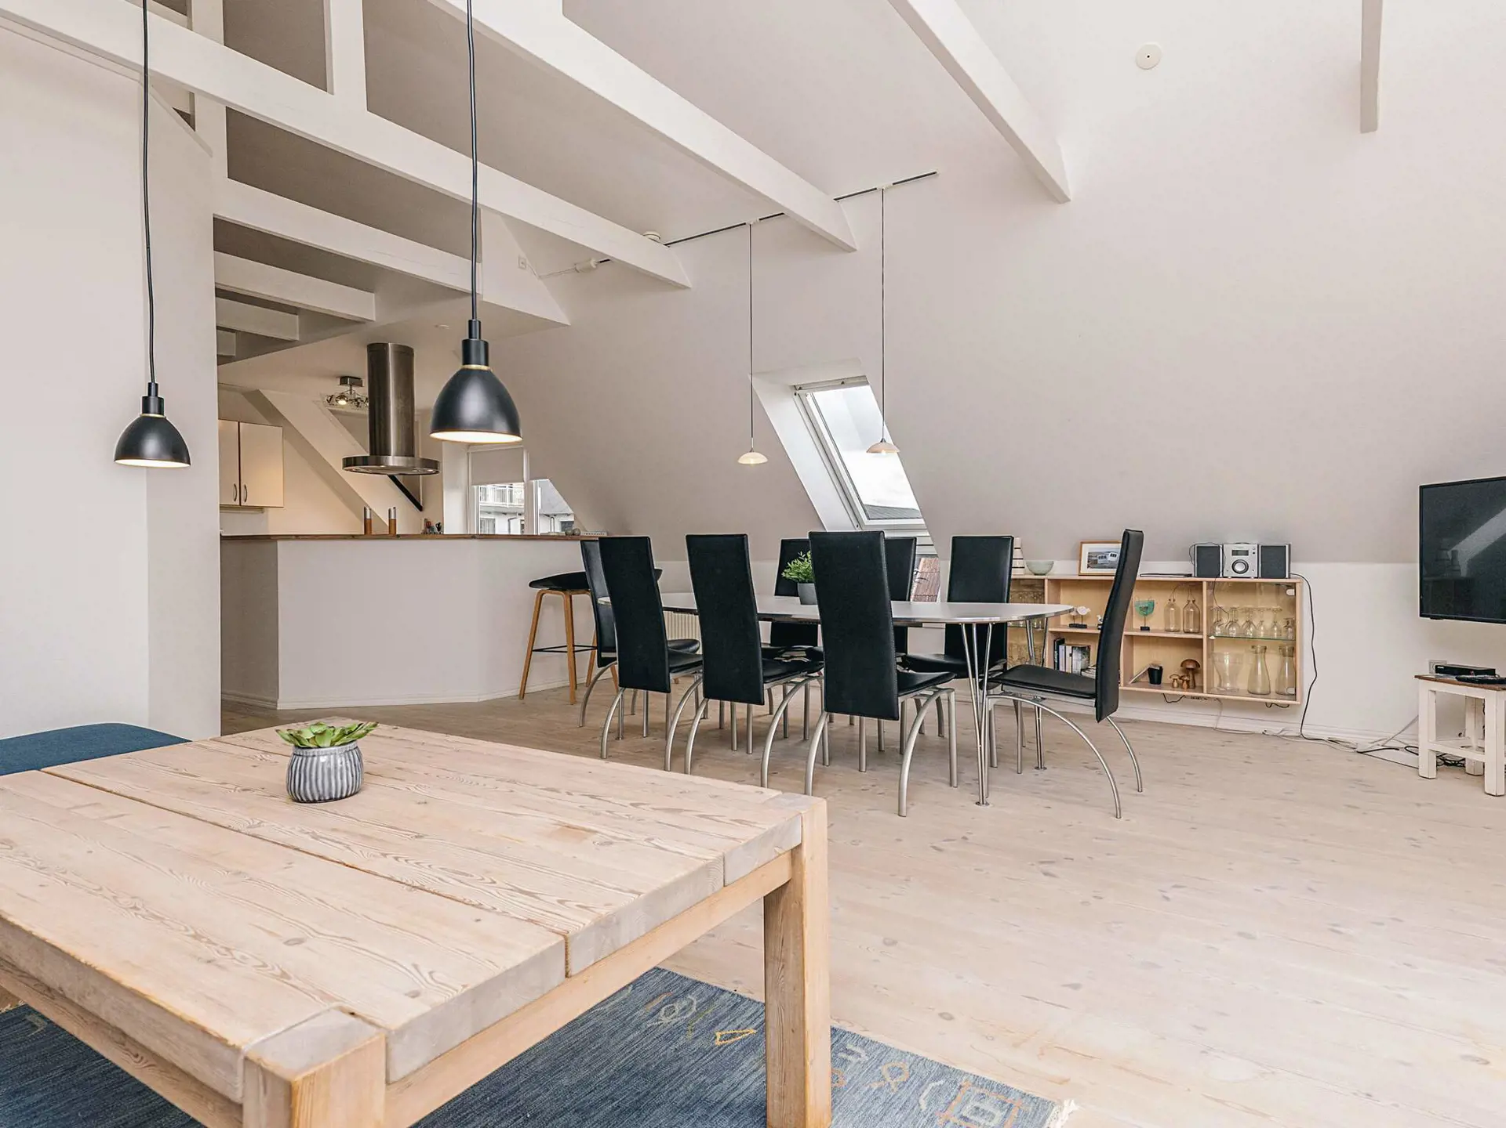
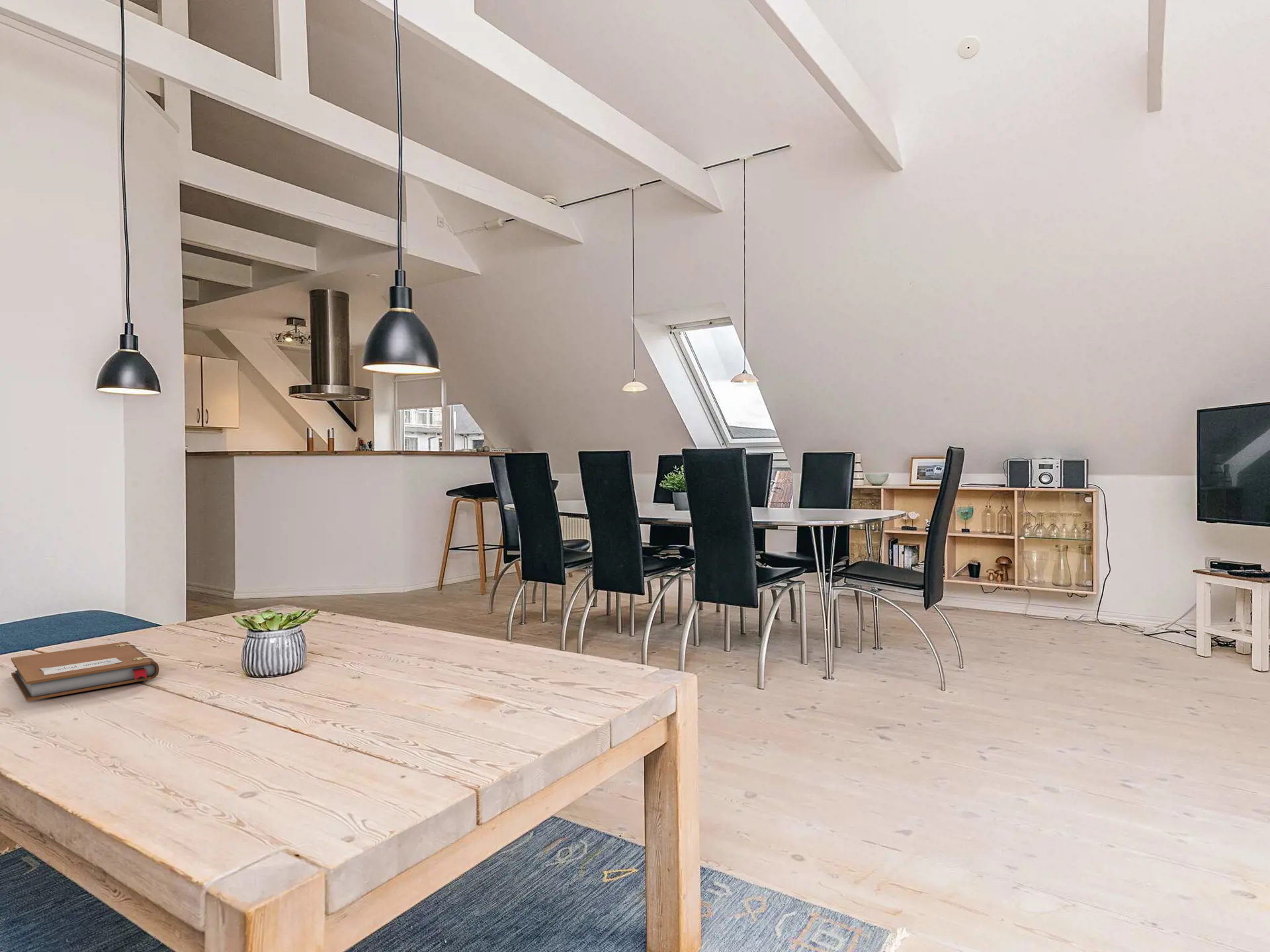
+ notebook [11,641,159,702]
